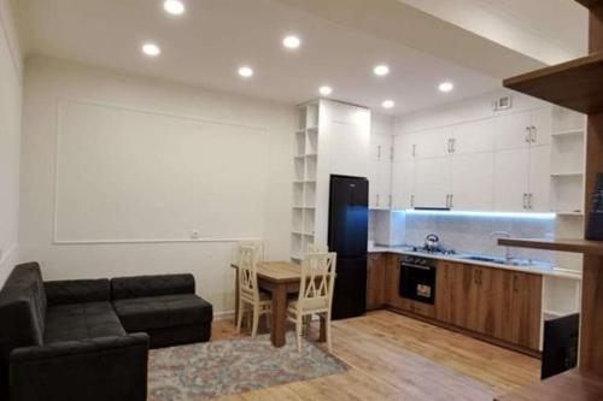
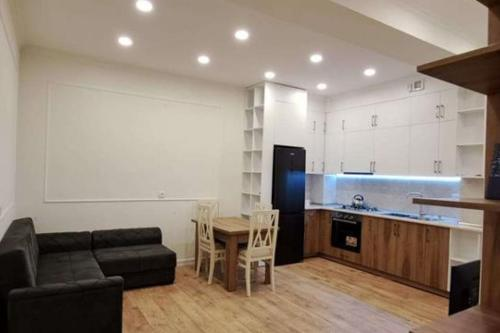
- rug [146,330,356,401]
